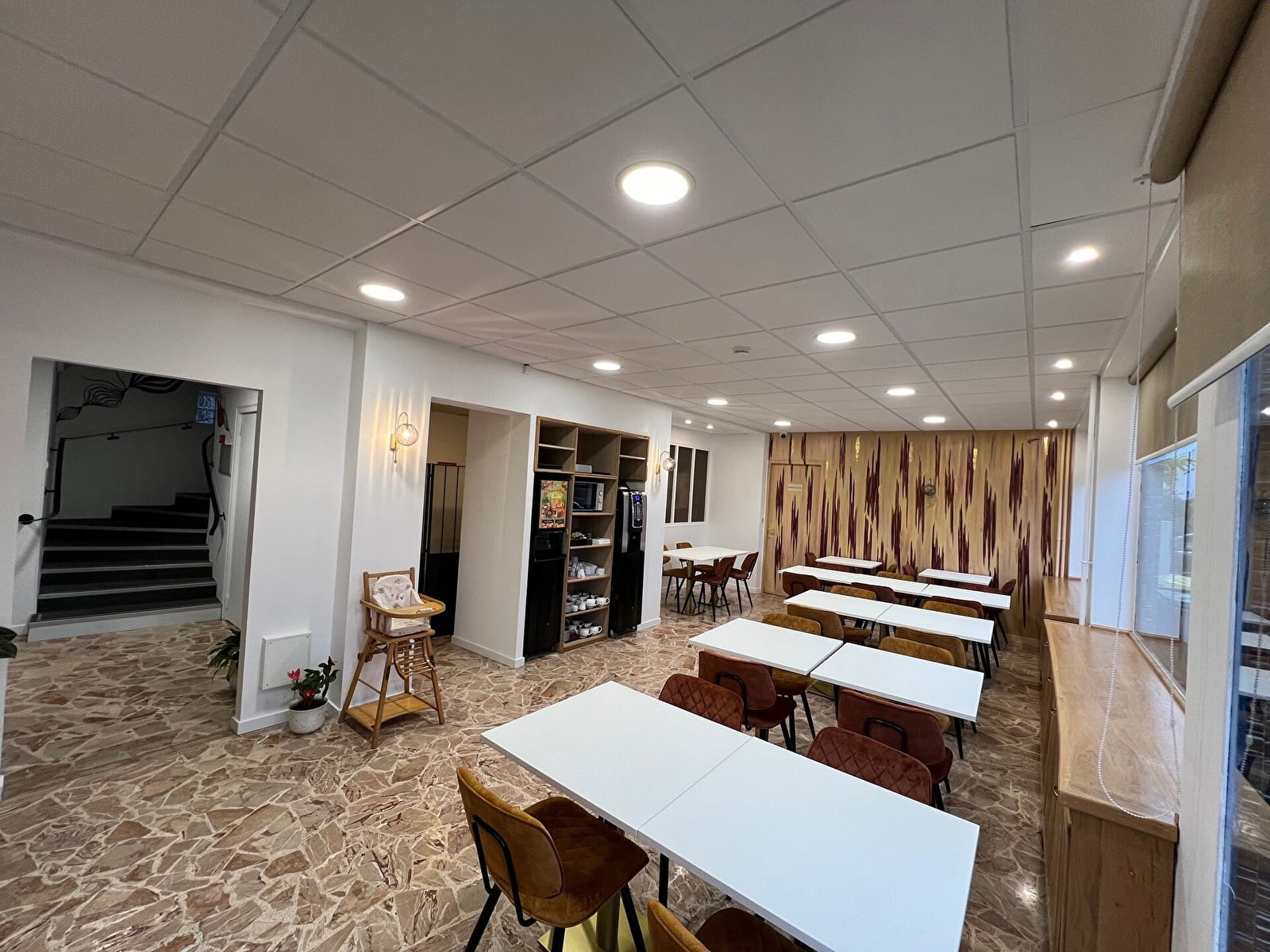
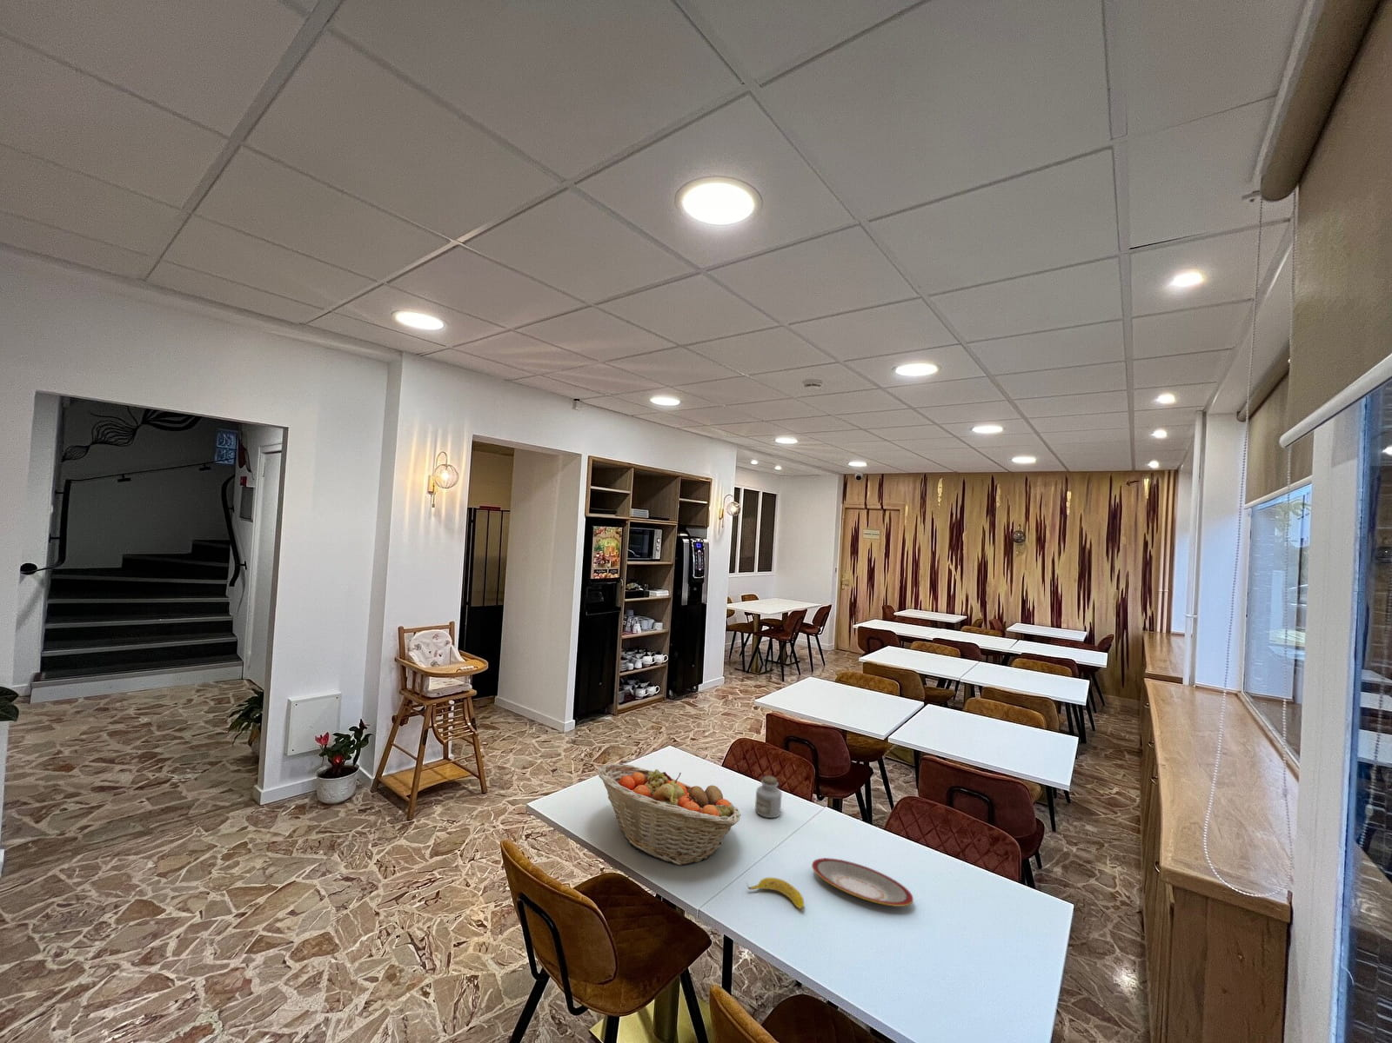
+ banana [744,876,805,910]
+ plate [811,857,914,907]
+ fruit basket [596,764,741,866]
+ jar [754,776,783,818]
